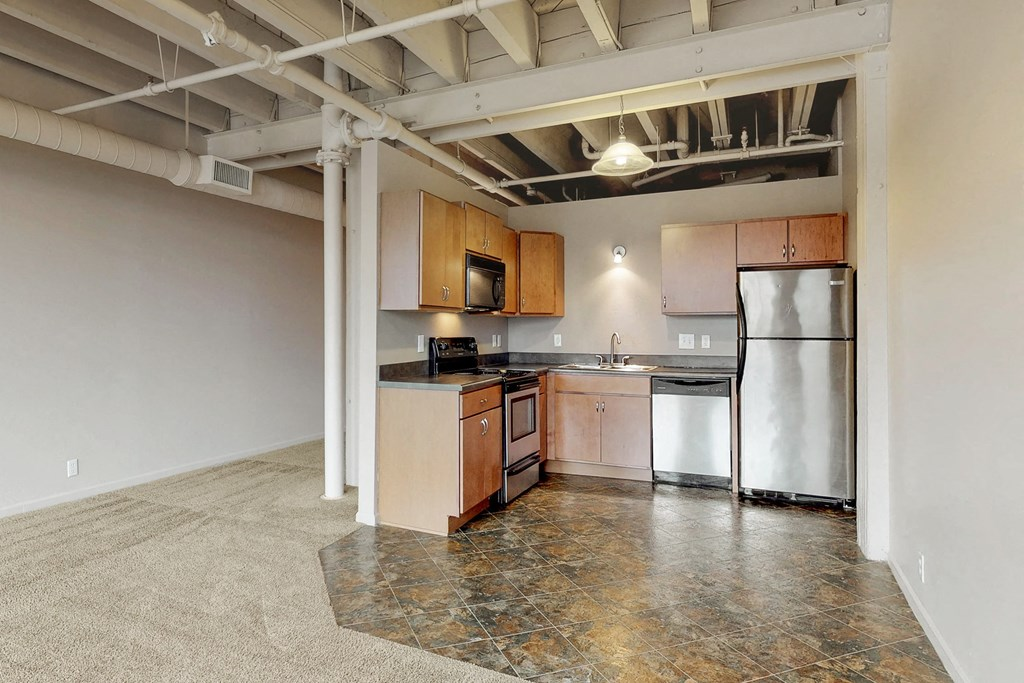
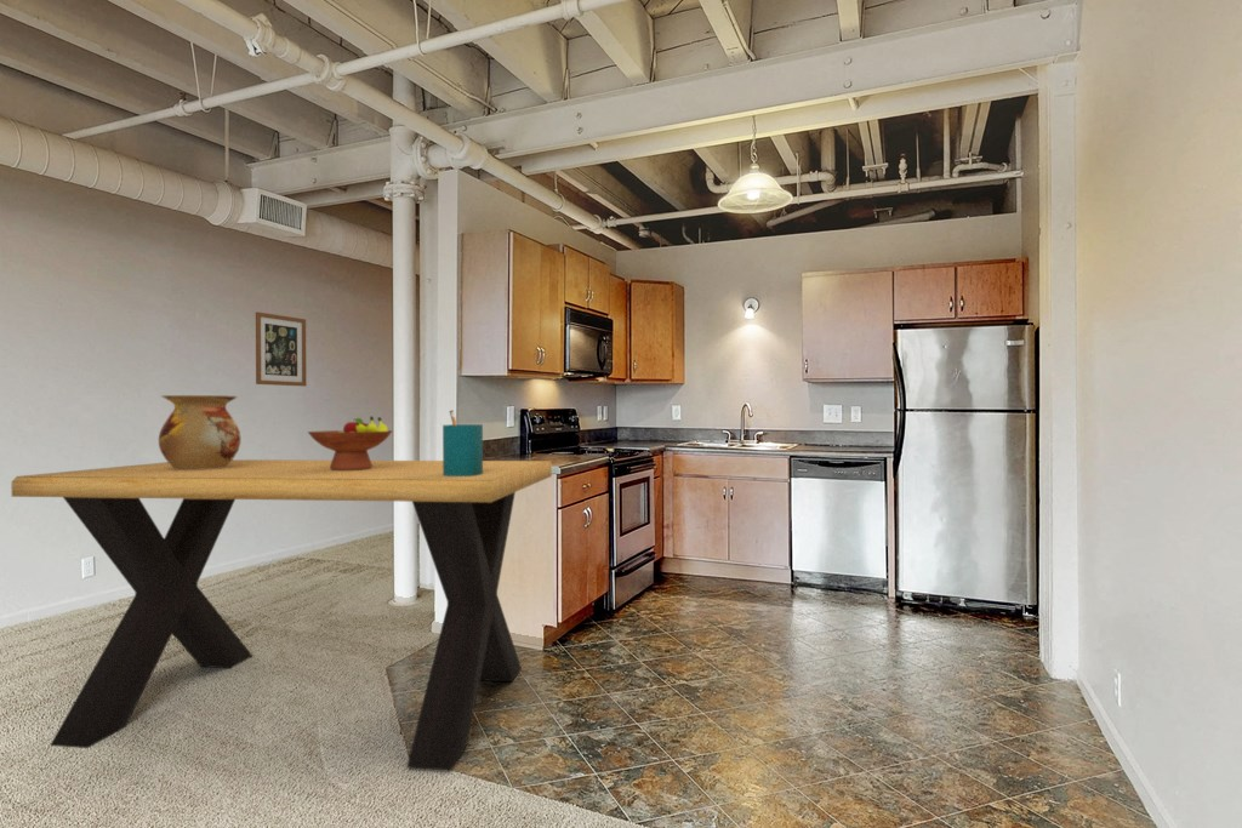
+ wall art [255,310,308,388]
+ vase [158,394,241,470]
+ fruit bowl [307,415,394,470]
+ dining table [11,409,553,771]
